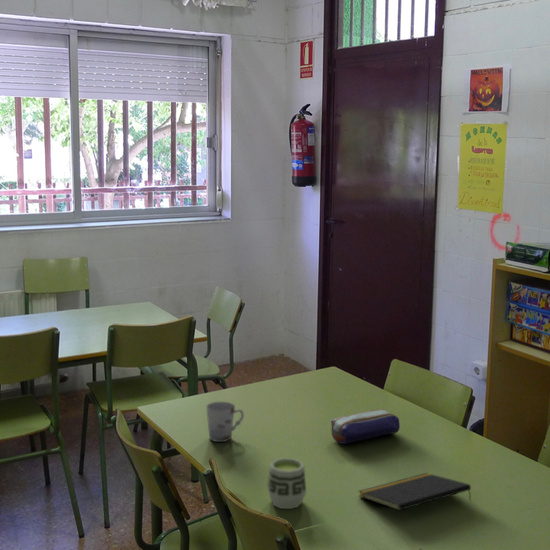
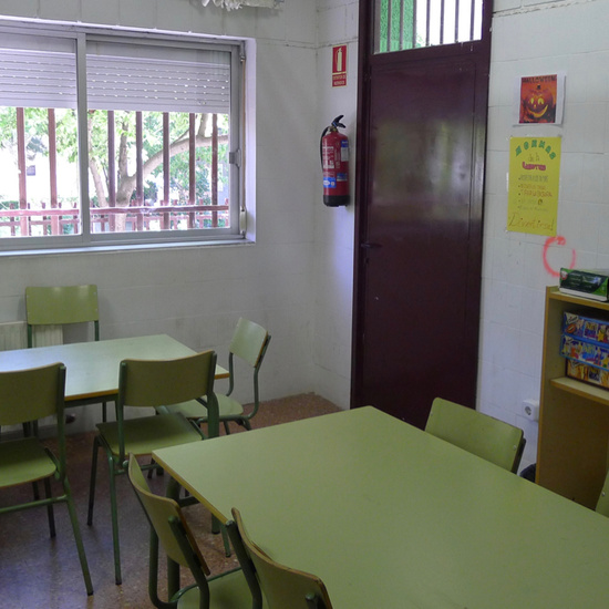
- cup [205,401,245,443]
- notepad [357,472,472,512]
- pencil case [330,408,401,445]
- cup [266,457,307,510]
